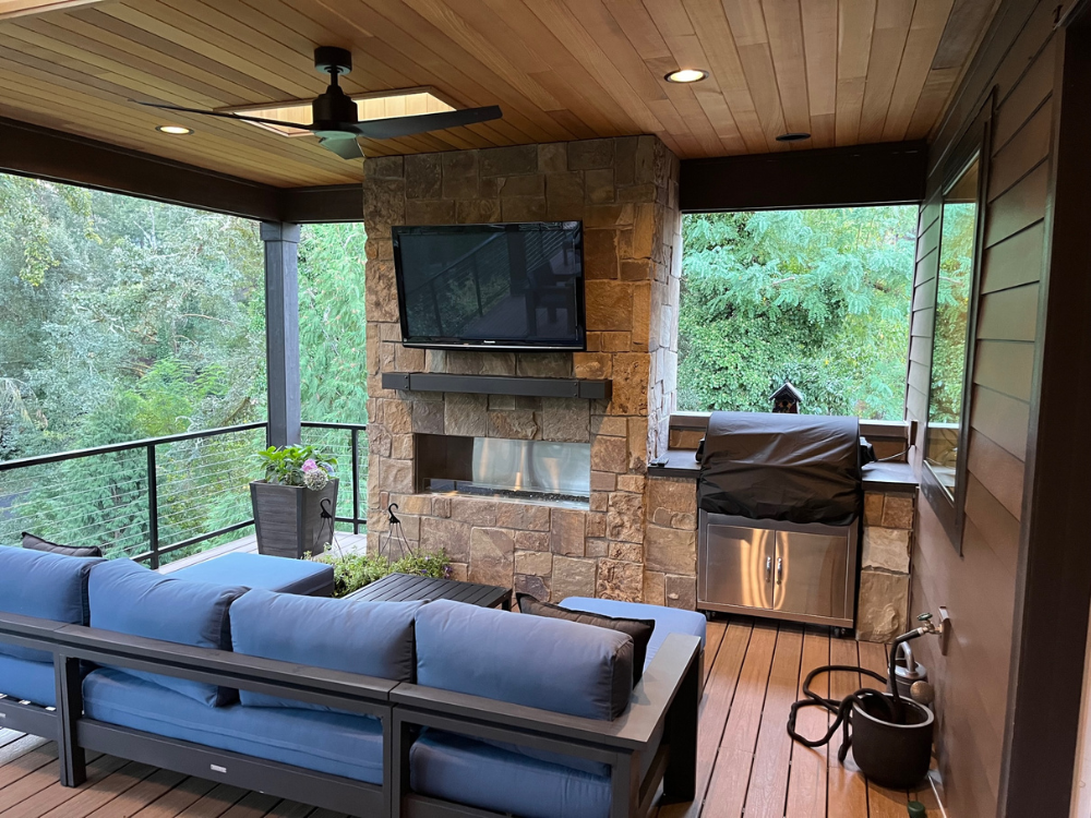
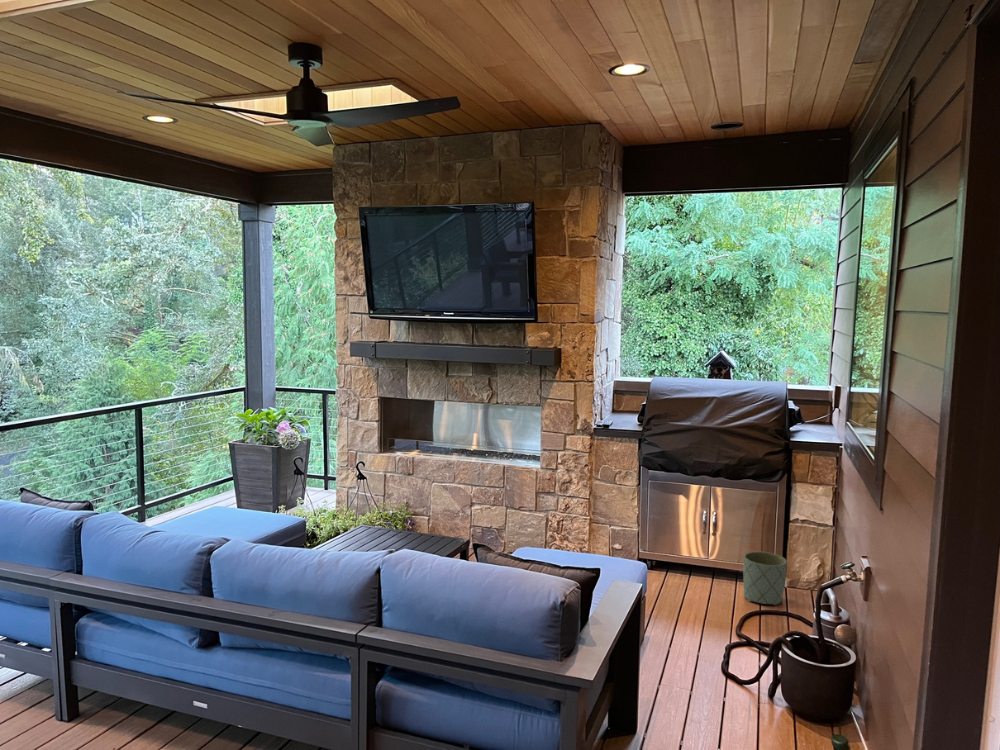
+ planter [742,551,788,607]
